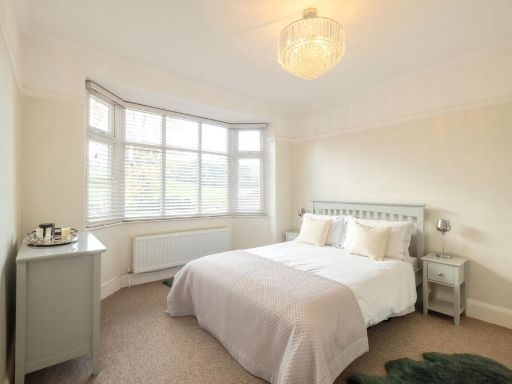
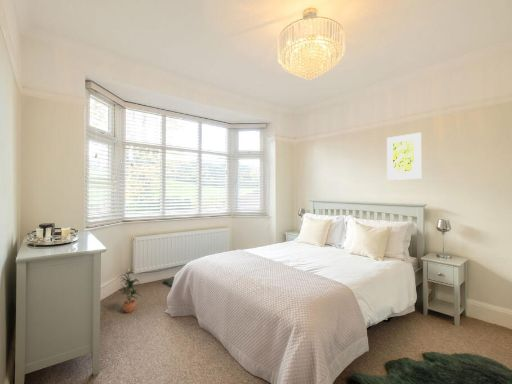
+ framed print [386,132,422,181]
+ potted plant [117,273,142,314]
